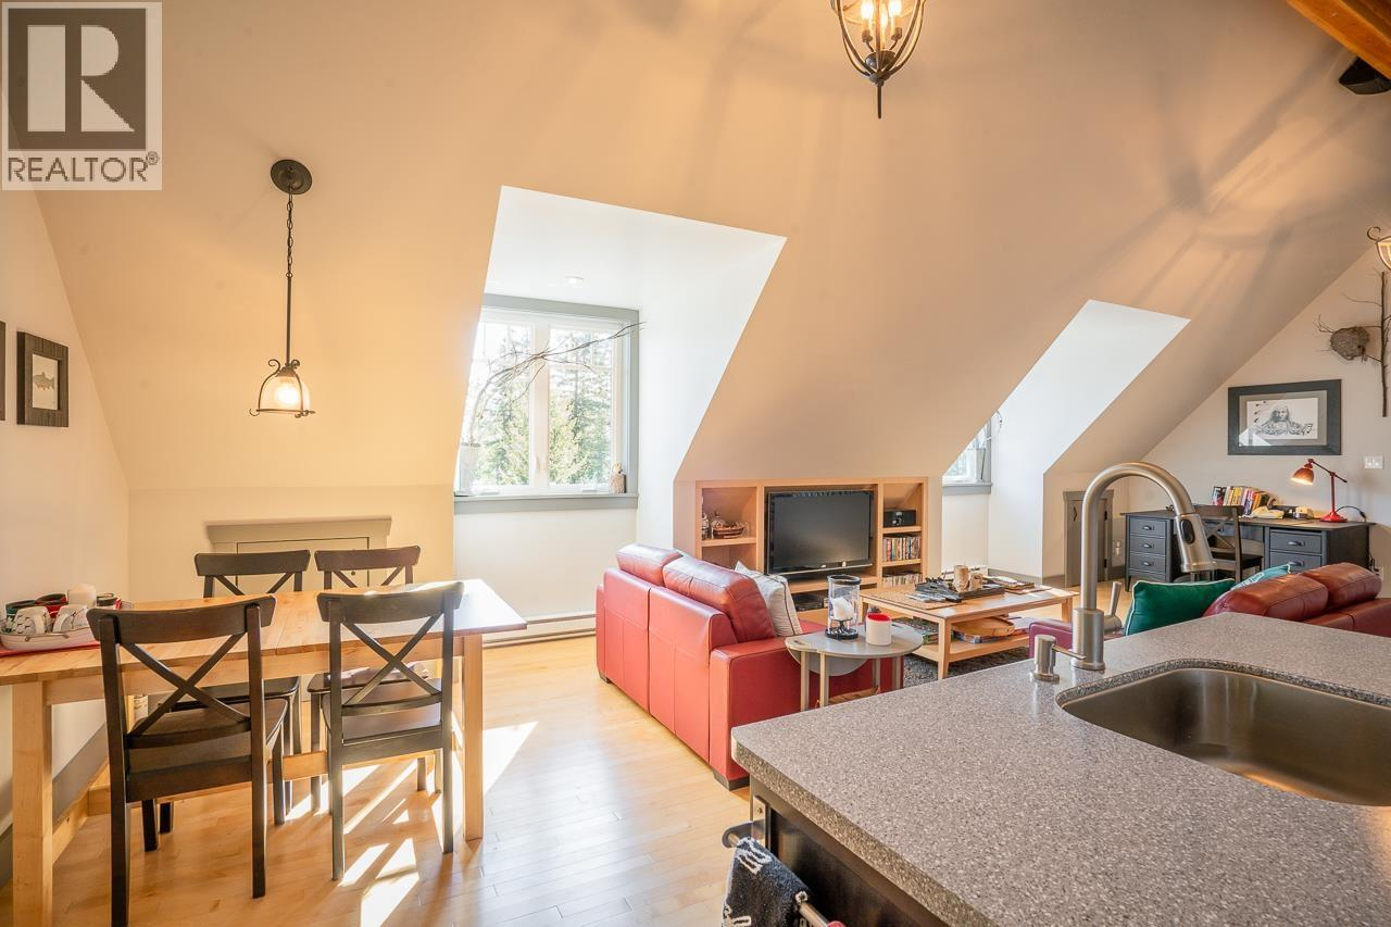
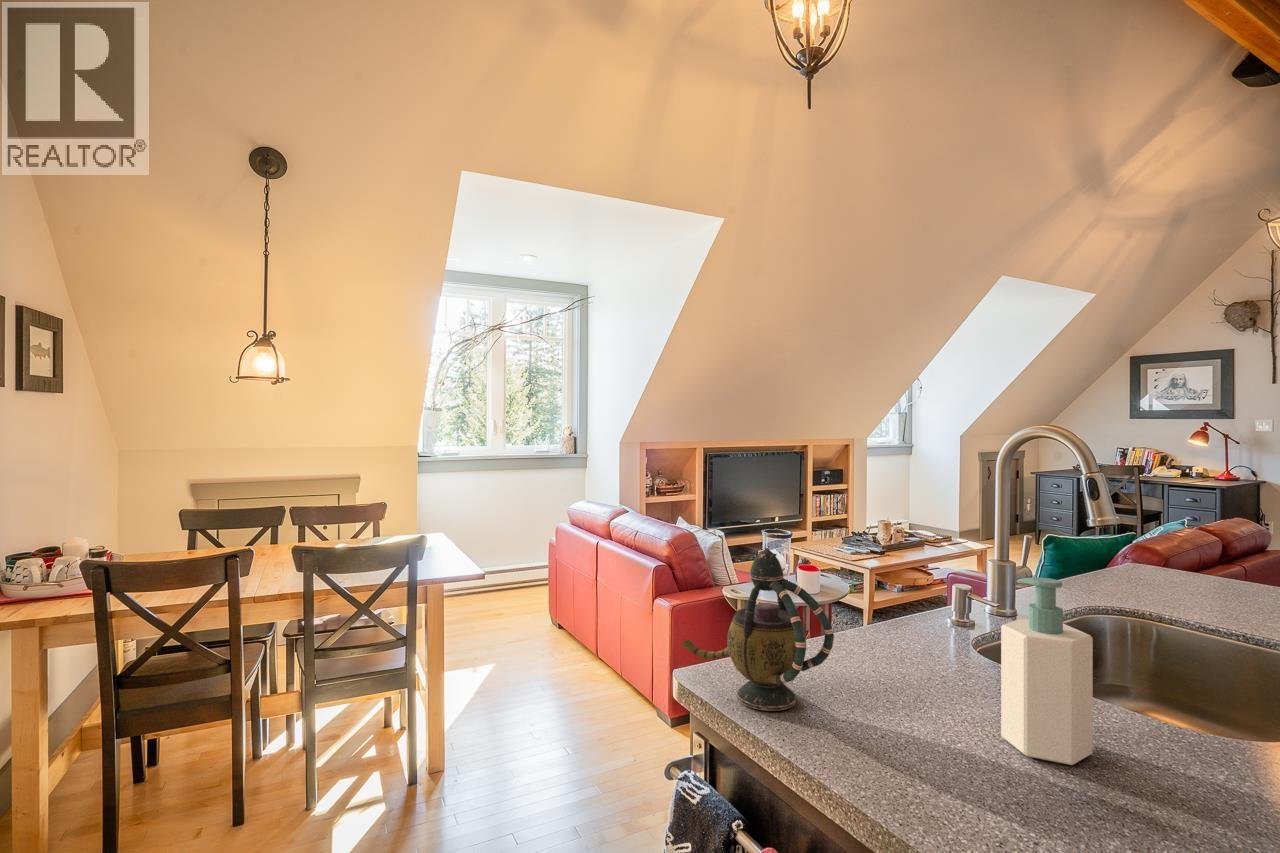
+ soap bottle [1000,576,1094,766]
+ teapot [681,547,835,712]
